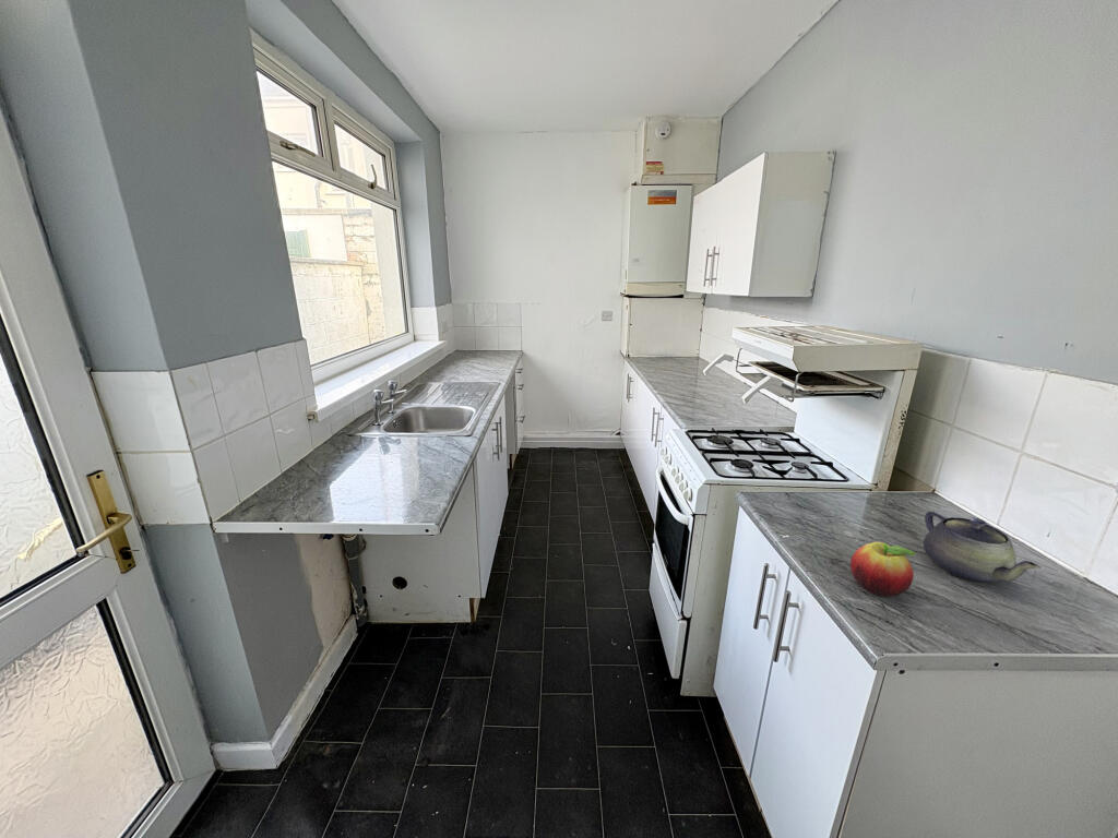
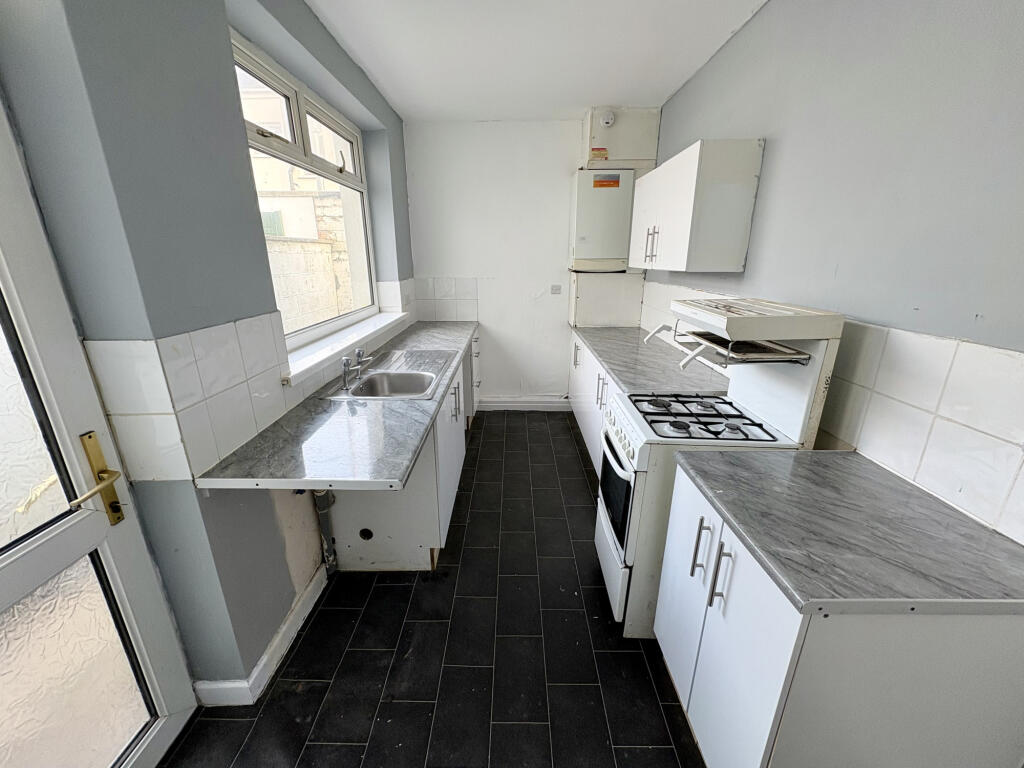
- fruit [849,541,918,598]
- teapot [921,511,1042,584]
